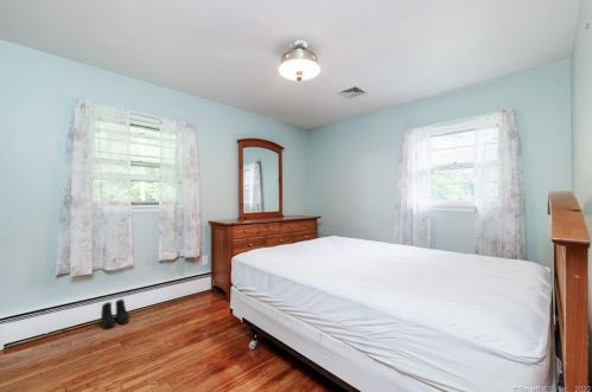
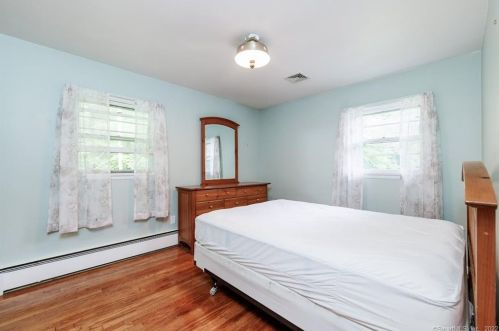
- boots [100,298,131,329]
